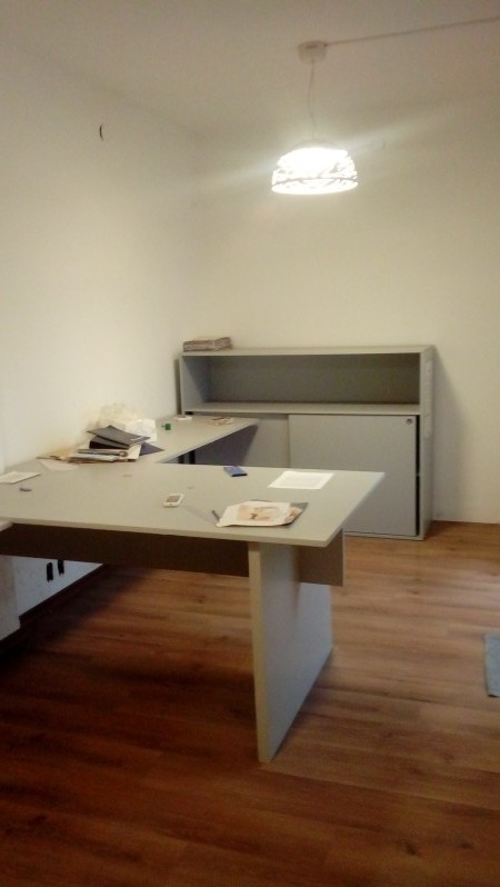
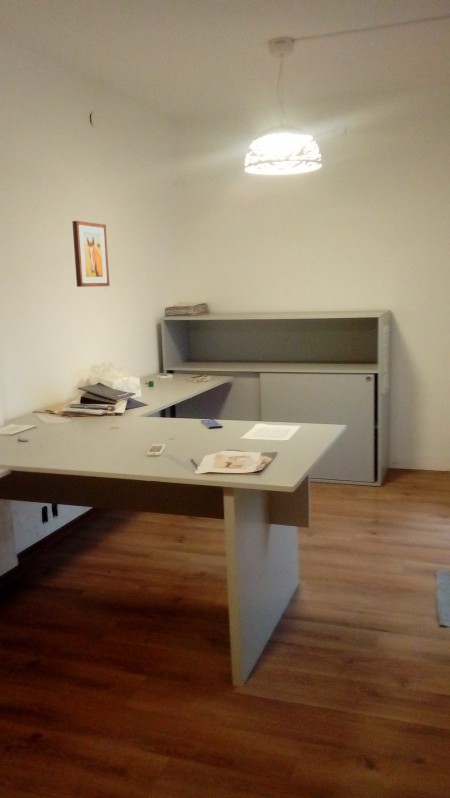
+ wall art [71,220,111,288]
